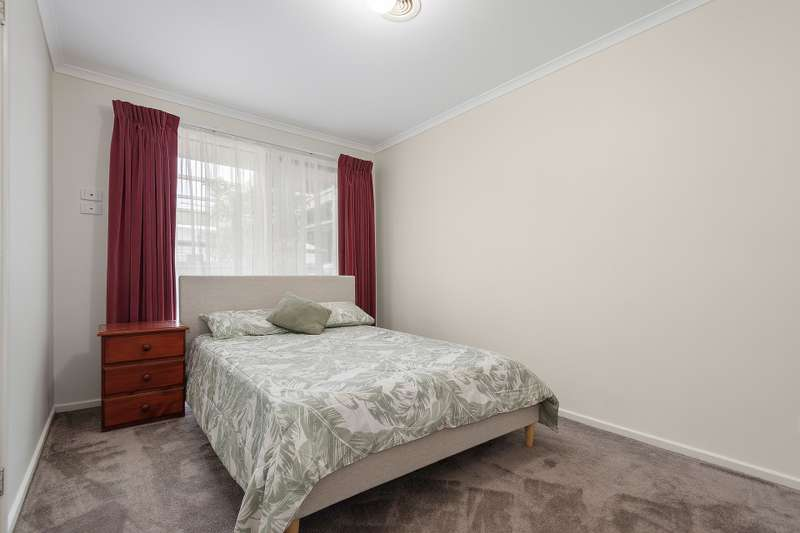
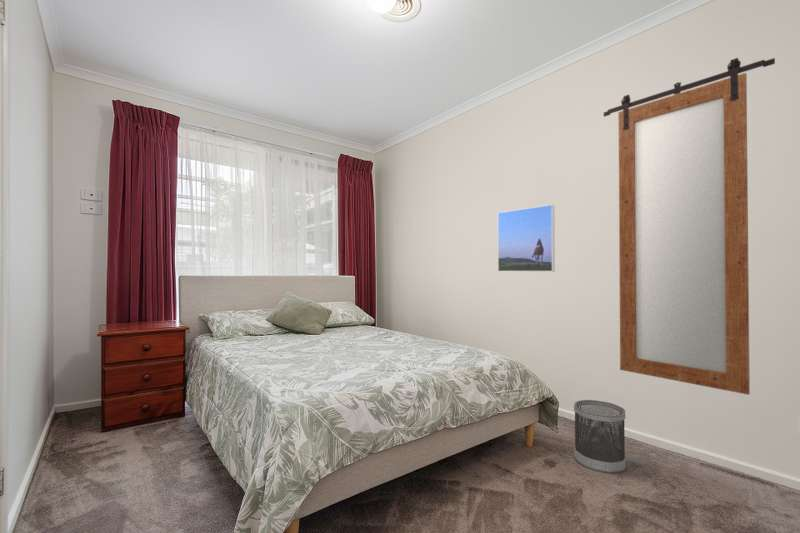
+ home mirror [603,57,776,396]
+ wastebasket [573,399,627,474]
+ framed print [497,204,556,273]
